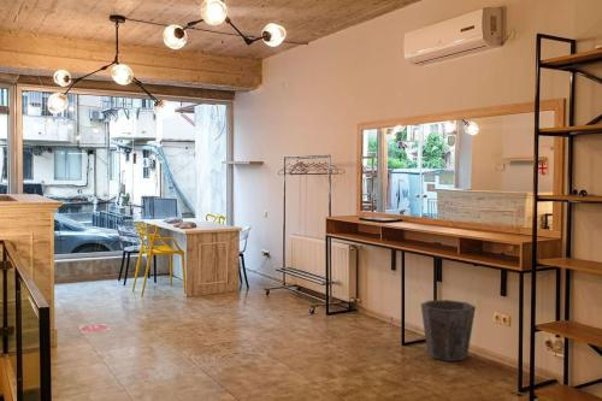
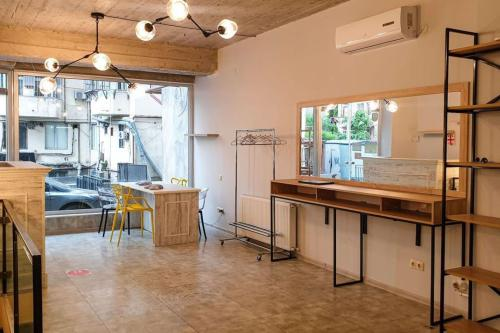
- waste bin [420,299,477,362]
